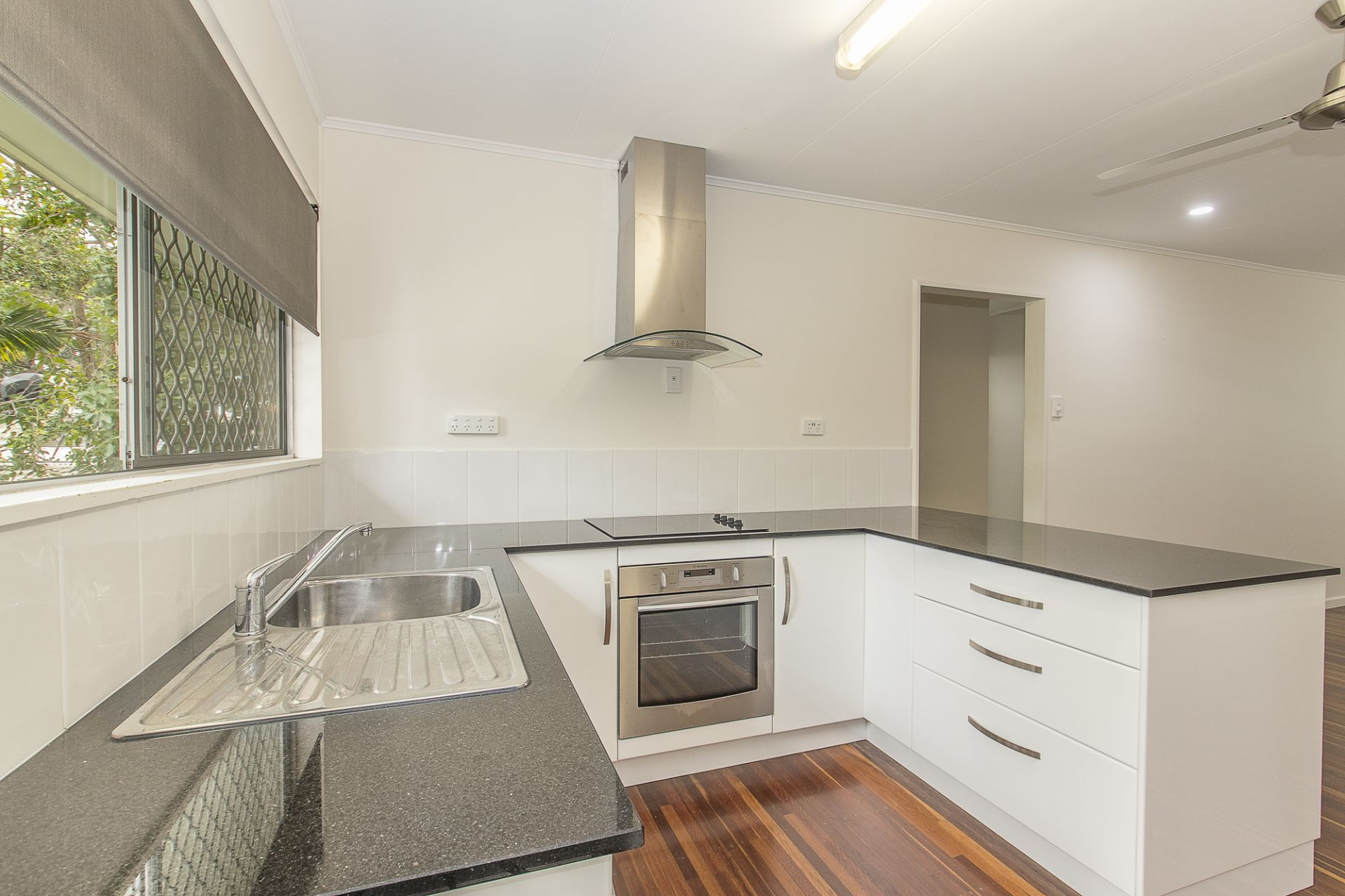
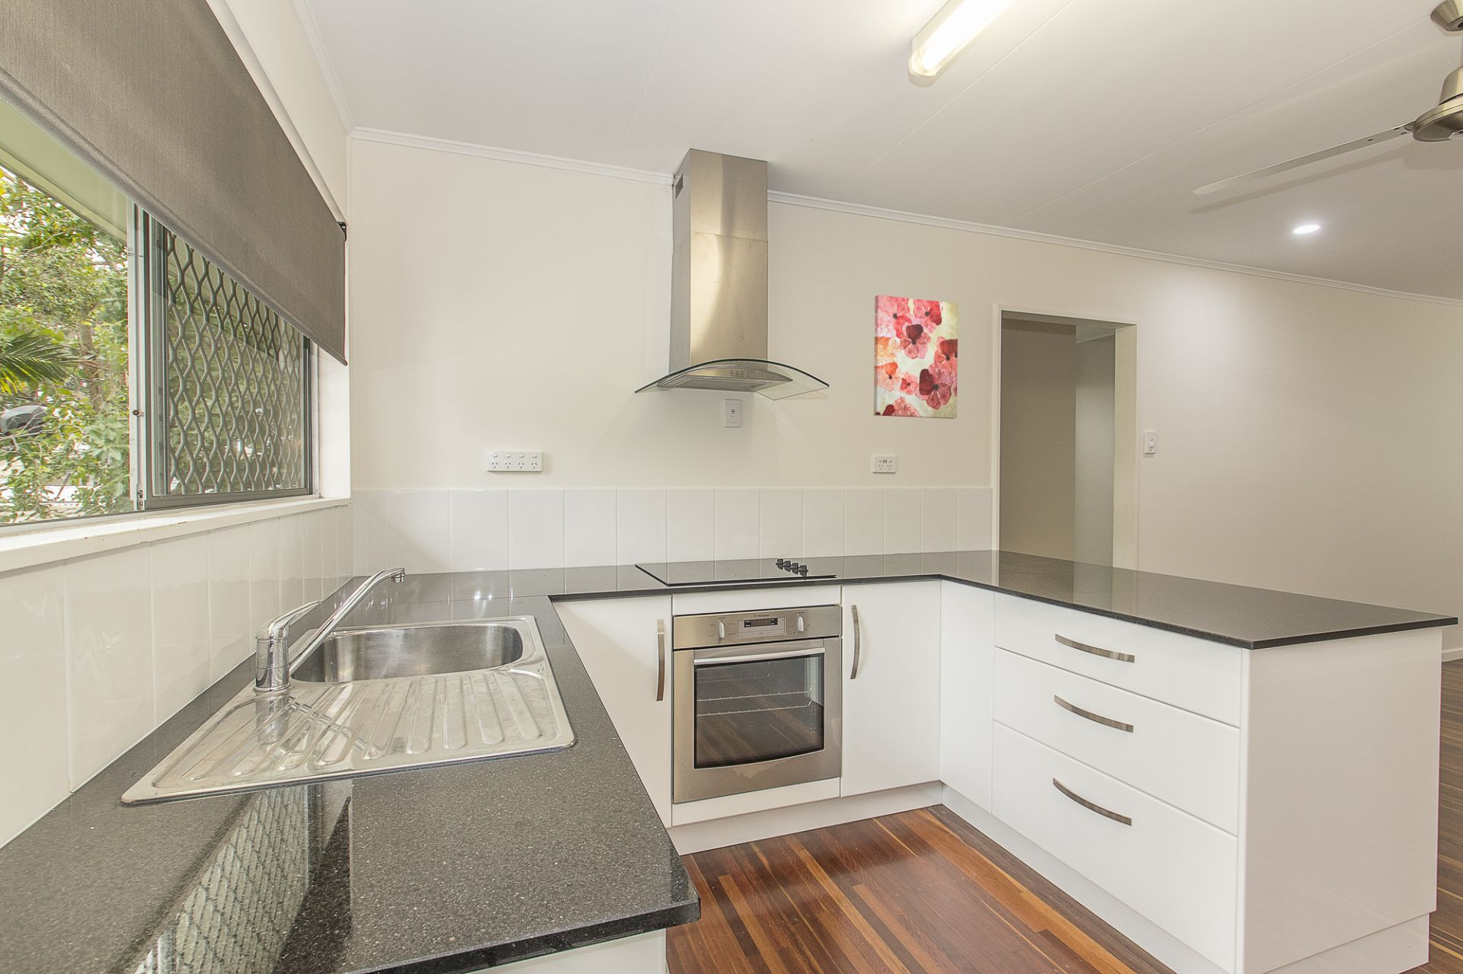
+ wall art [873,294,958,420]
